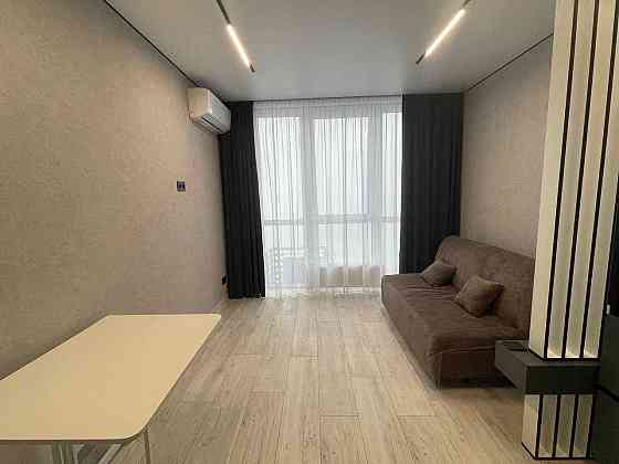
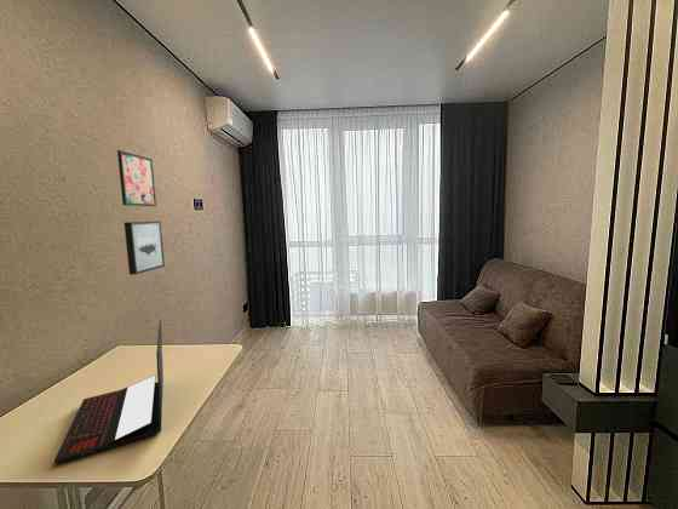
+ laptop [53,320,165,465]
+ wall art [123,221,166,276]
+ wall art [116,149,157,207]
